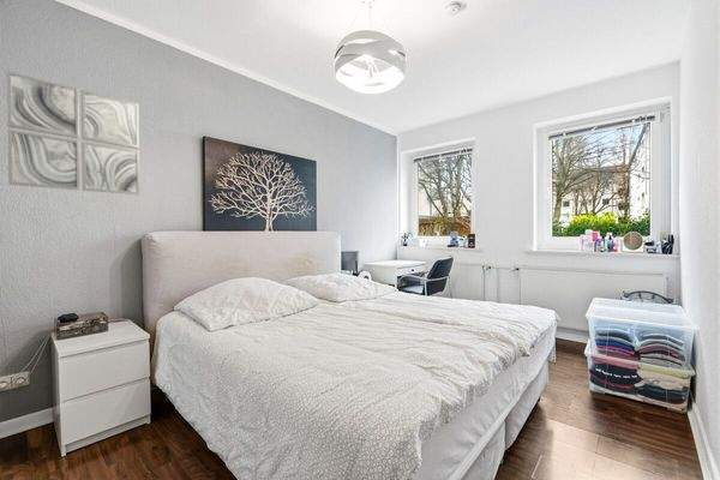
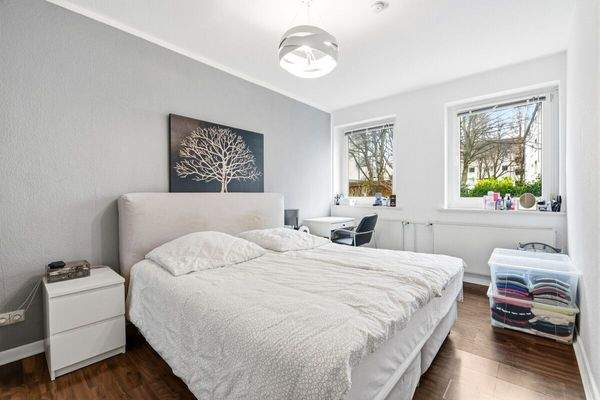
- wall art [6,70,140,196]
